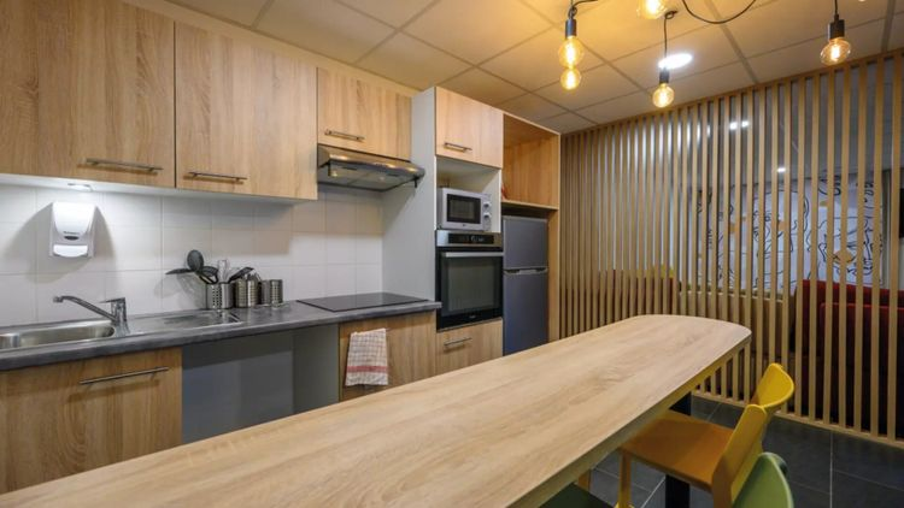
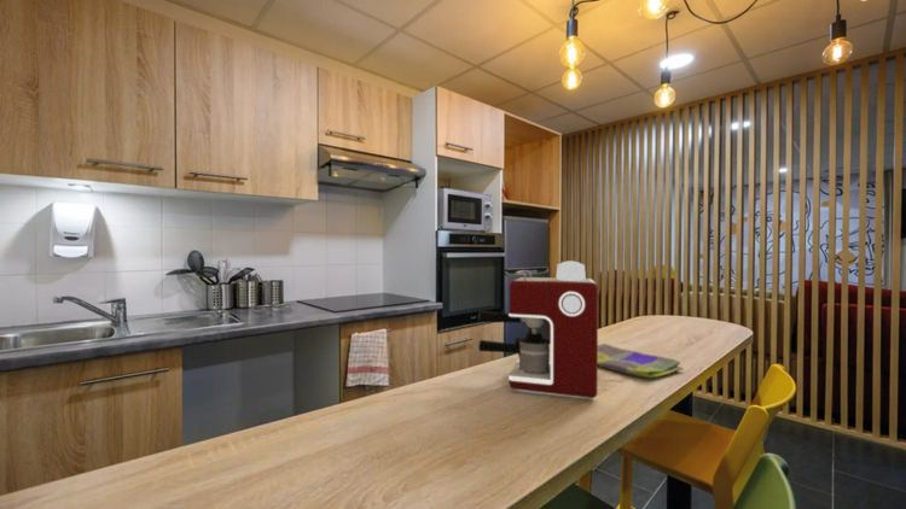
+ dish towel [598,343,684,379]
+ coffee maker [477,259,599,399]
